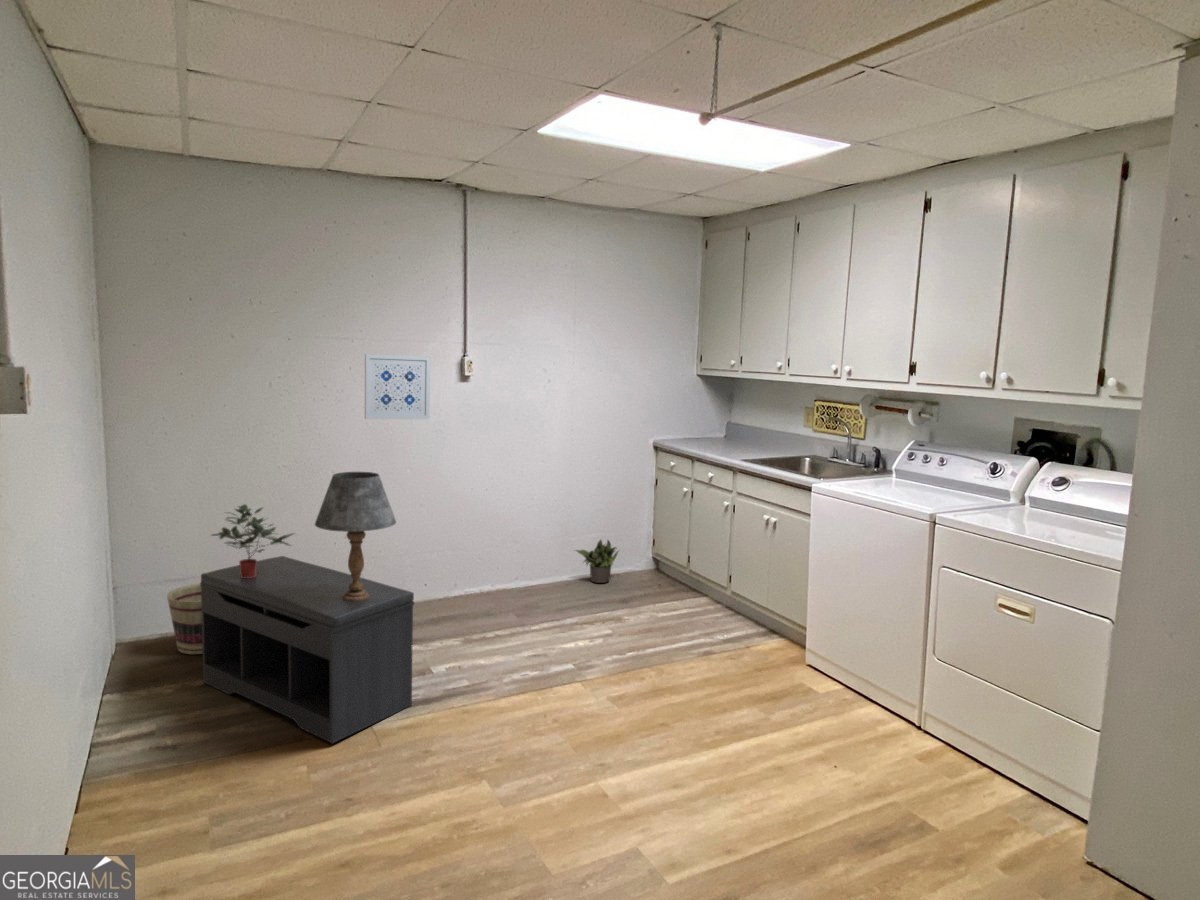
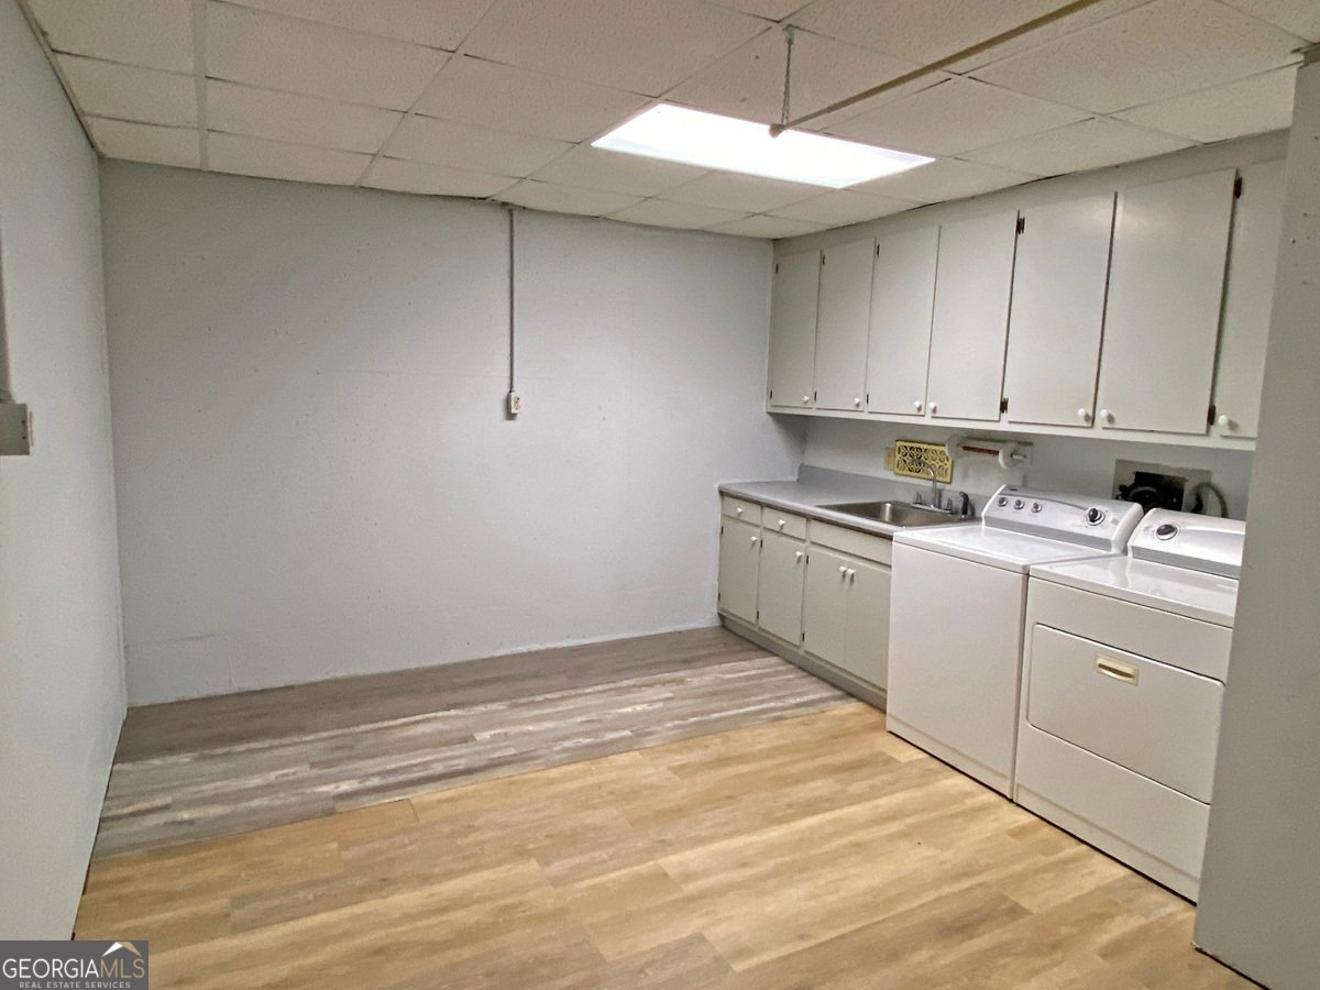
- basket [166,582,203,655]
- potted plant [573,538,620,584]
- table lamp [314,471,397,601]
- wall art [364,353,431,420]
- bench [199,555,415,745]
- potted plant [209,503,297,578]
